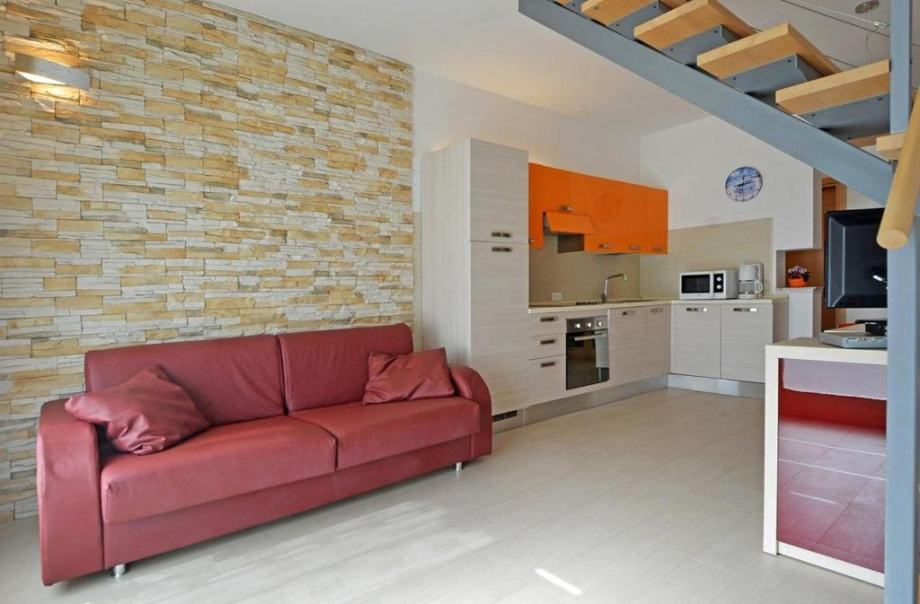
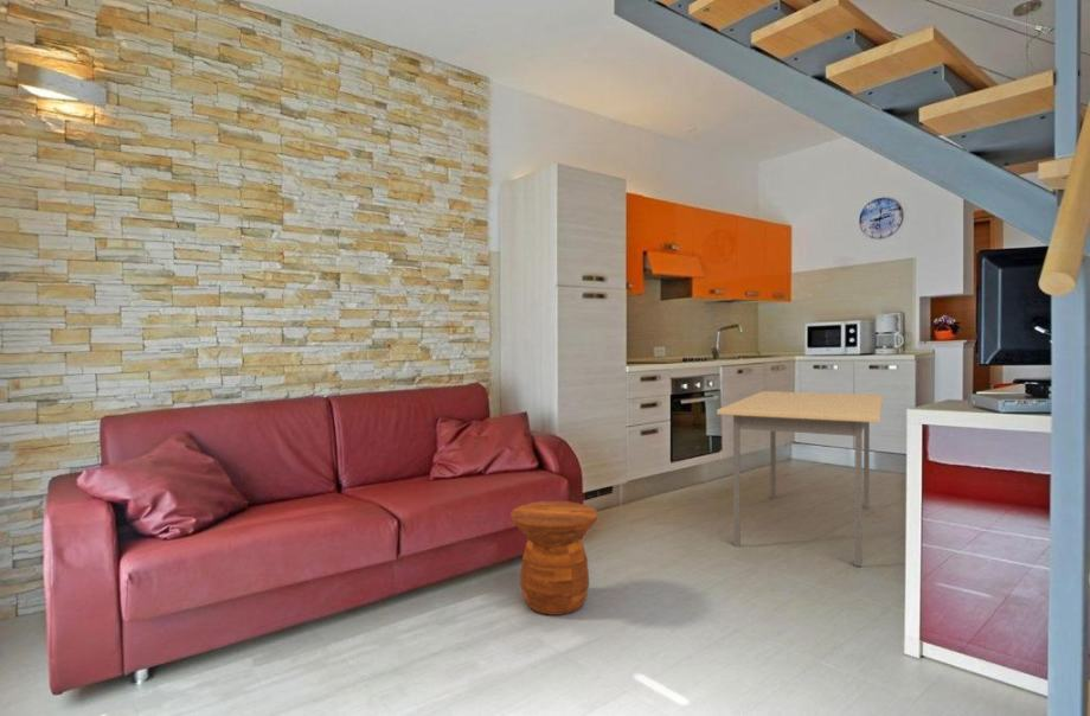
+ side table [509,500,600,616]
+ dining table [716,390,884,568]
